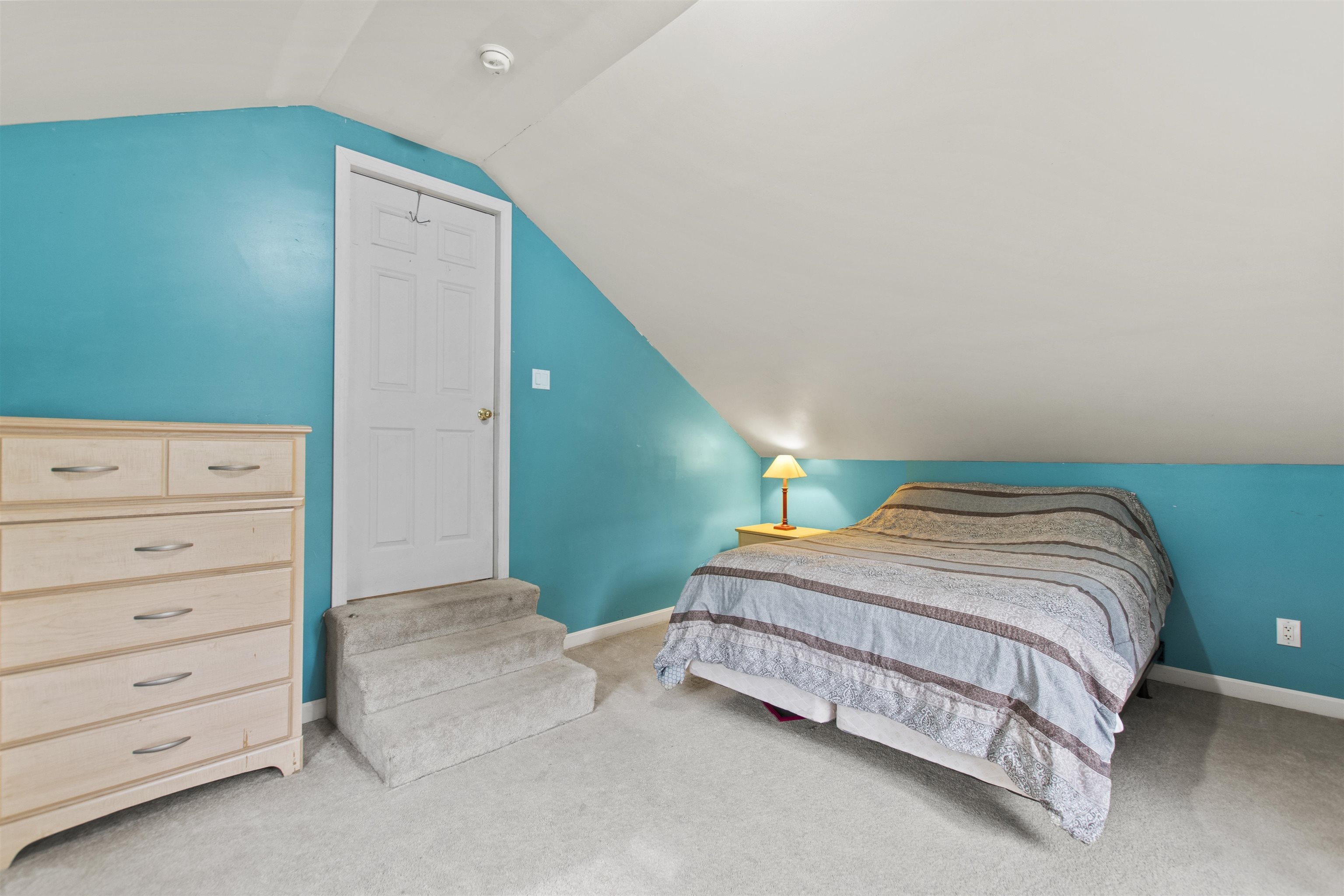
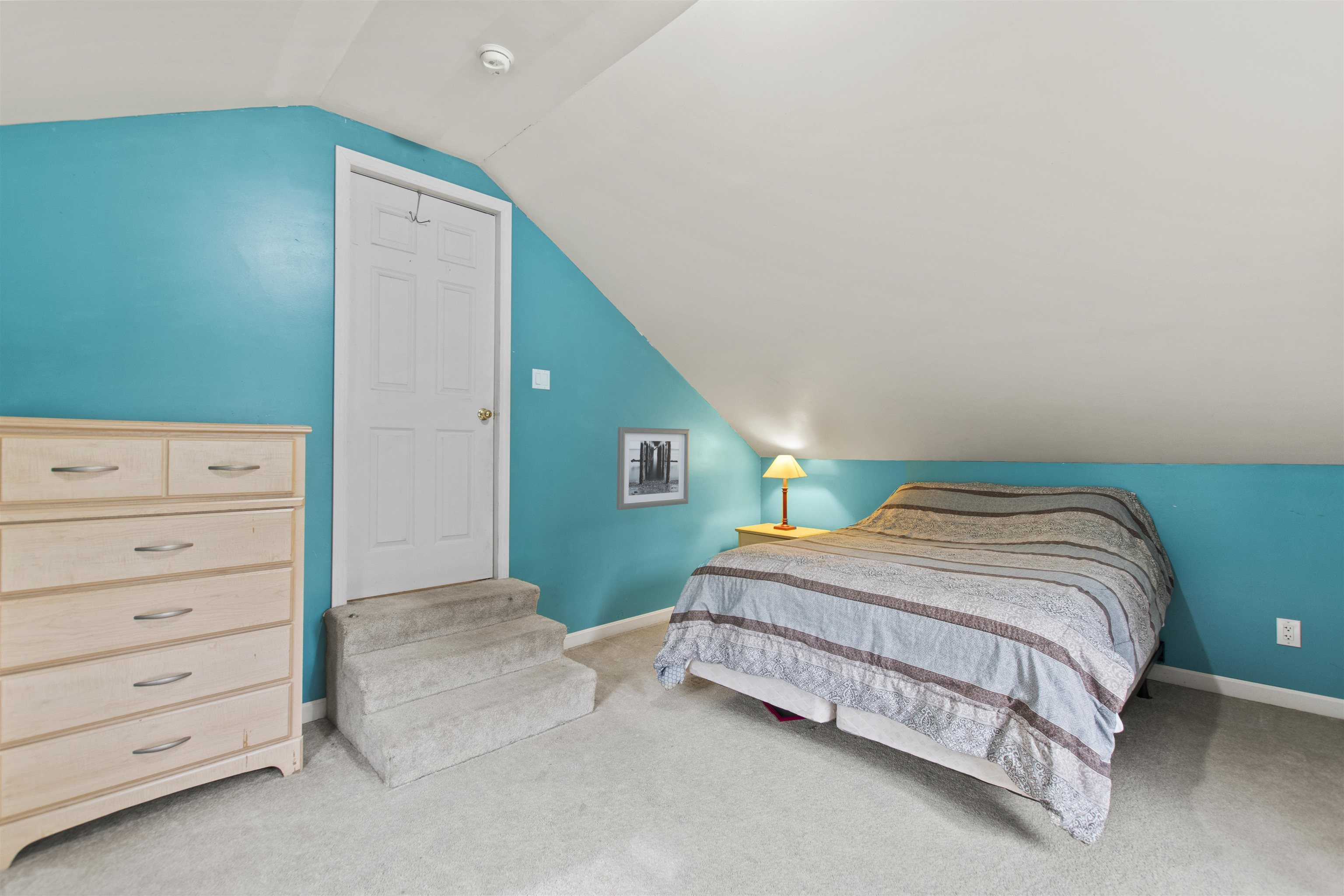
+ wall art [616,427,690,511]
